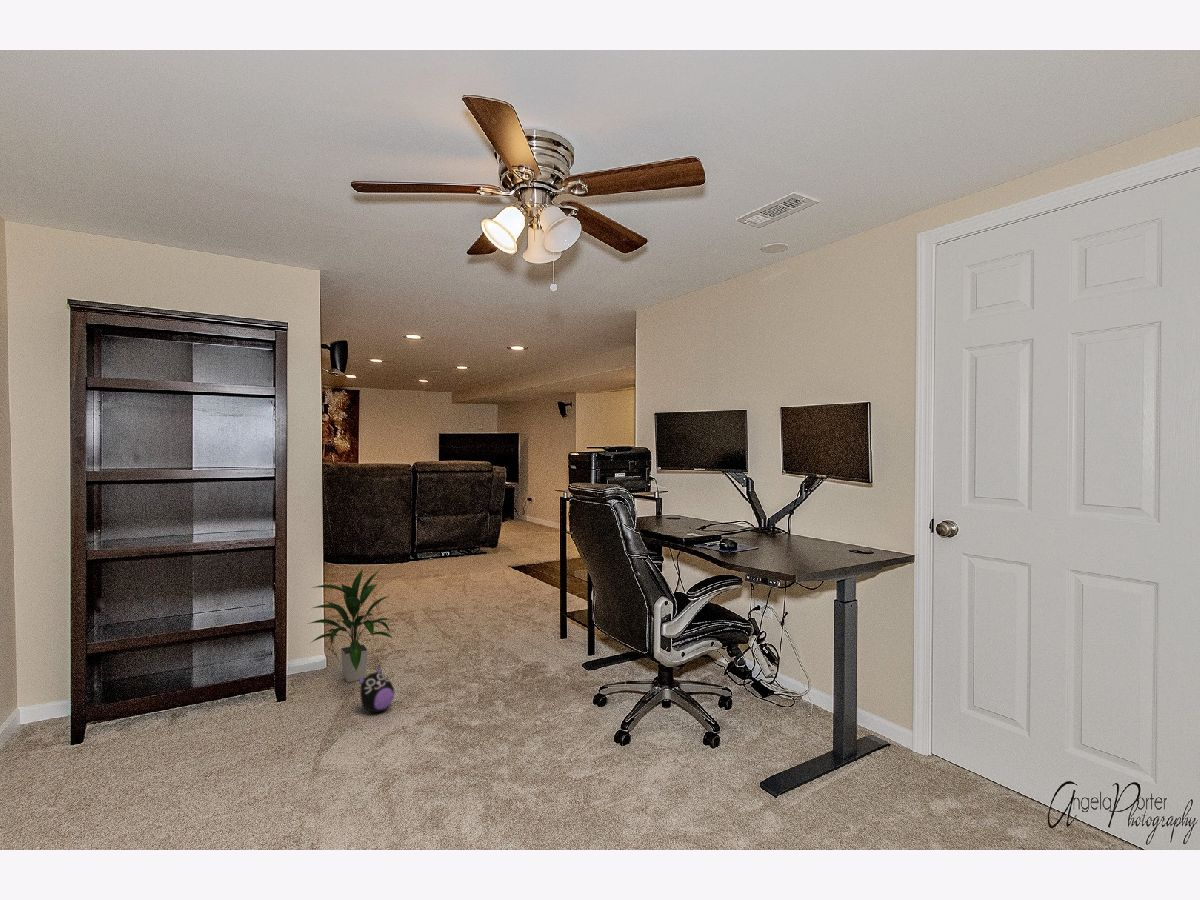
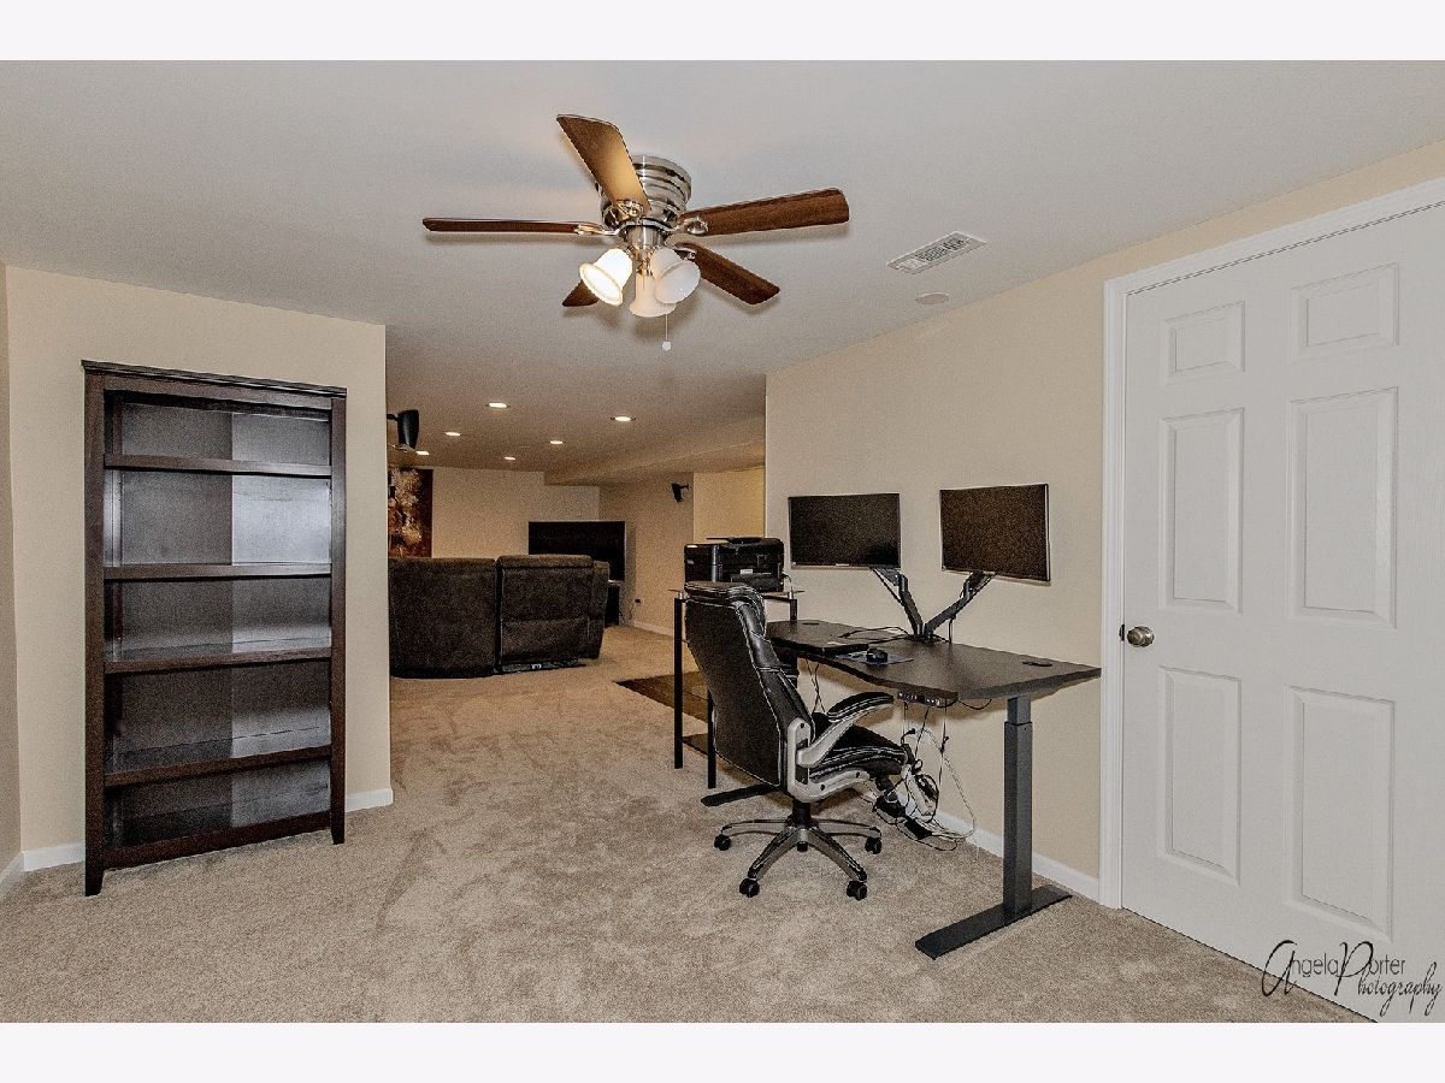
- plush toy [358,664,395,713]
- indoor plant [307,568,394,683]
